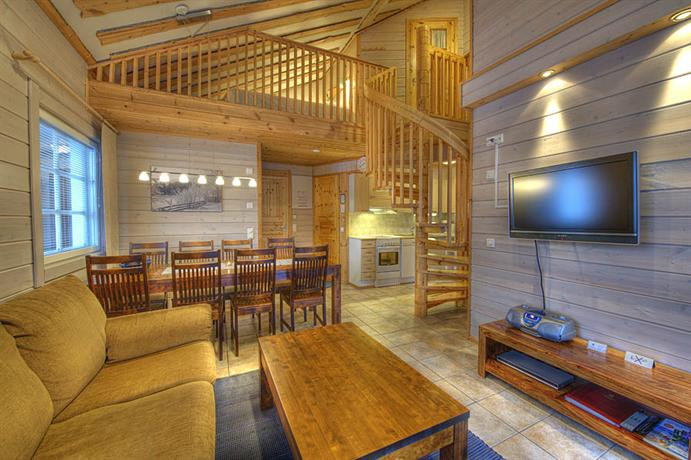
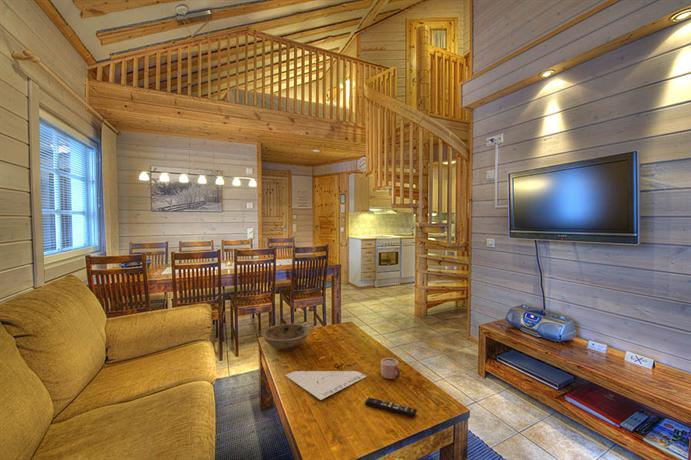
+ remote control [364,397,418,418]
+ board game [284,354,371,401]
+ mug [380,357,401,380]
+ bowl [261,323,311,351]
